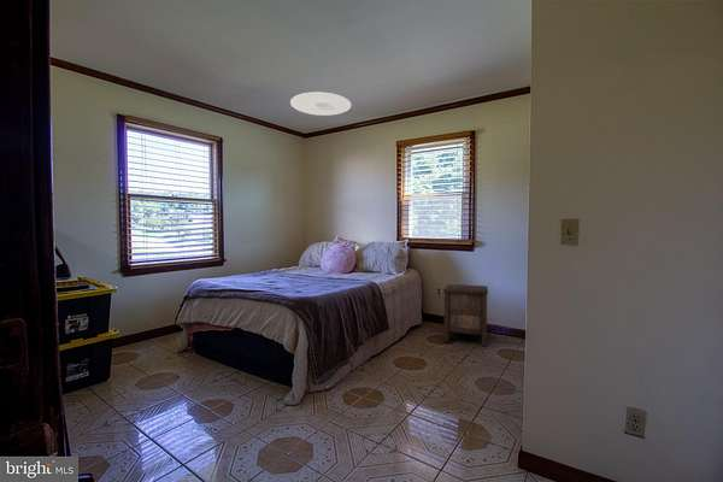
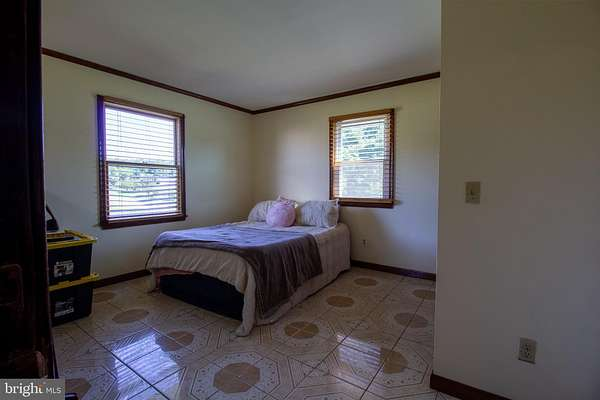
- nightstand [442,283,489,347]
- ceiling light [289,90,352,117]
